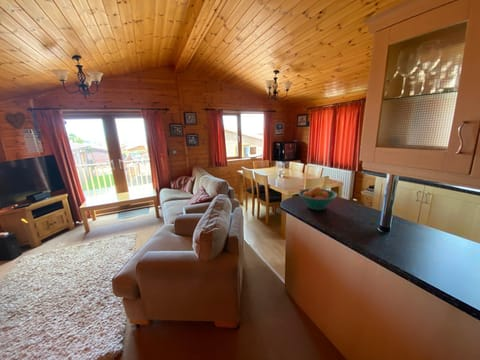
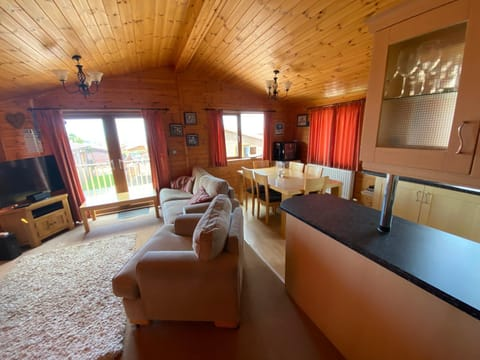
- fruit bowl [297,186,339,211]
